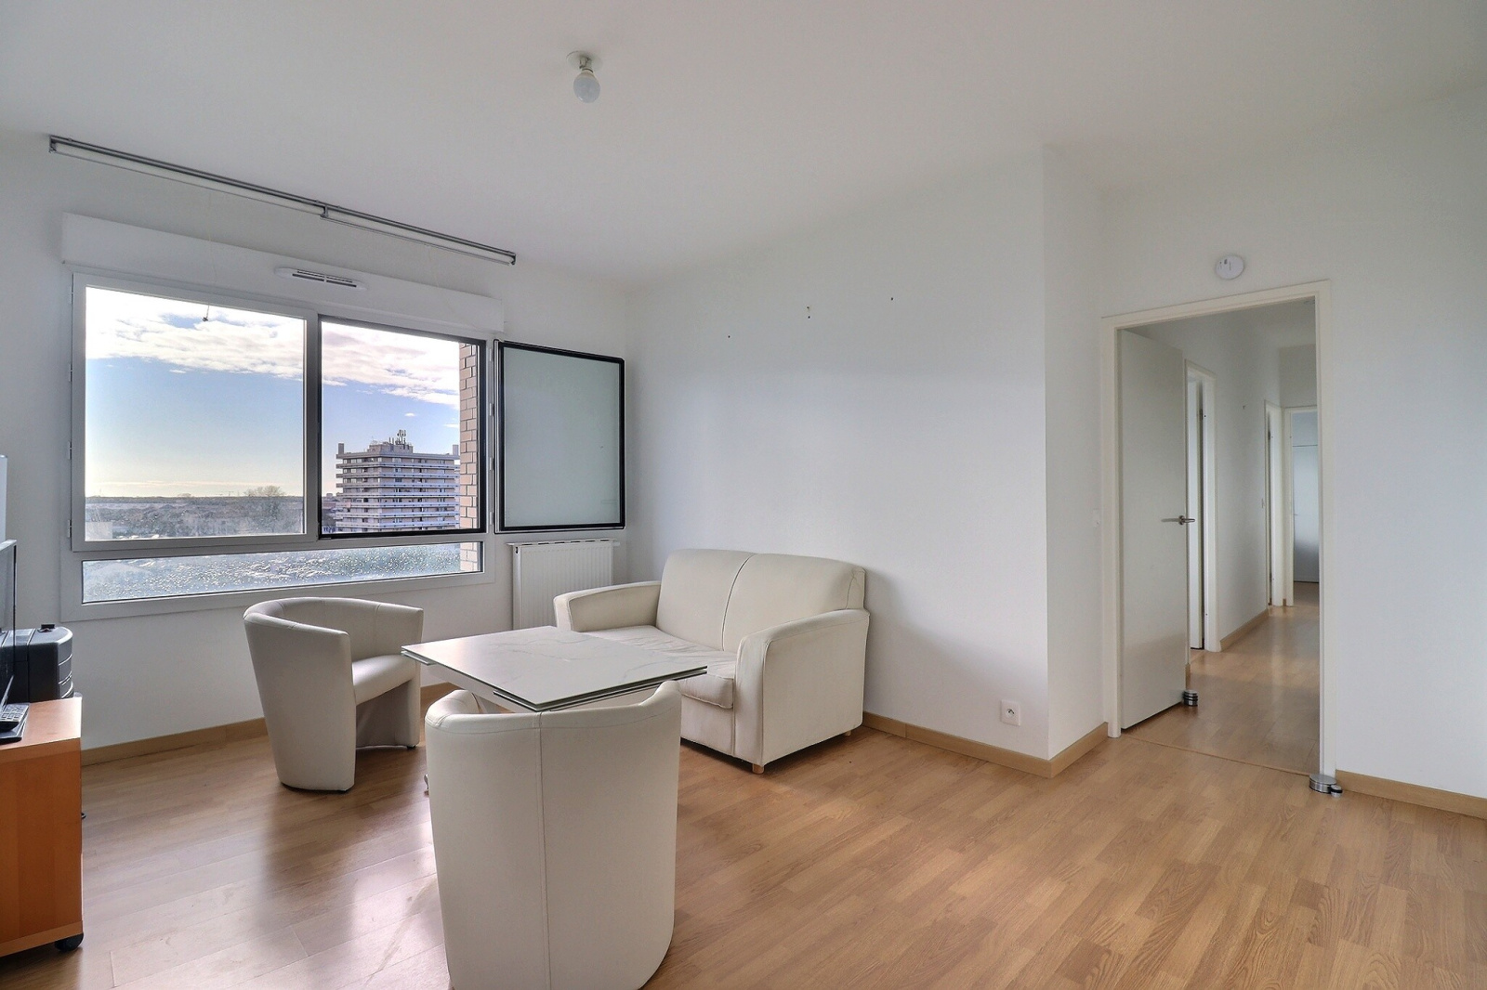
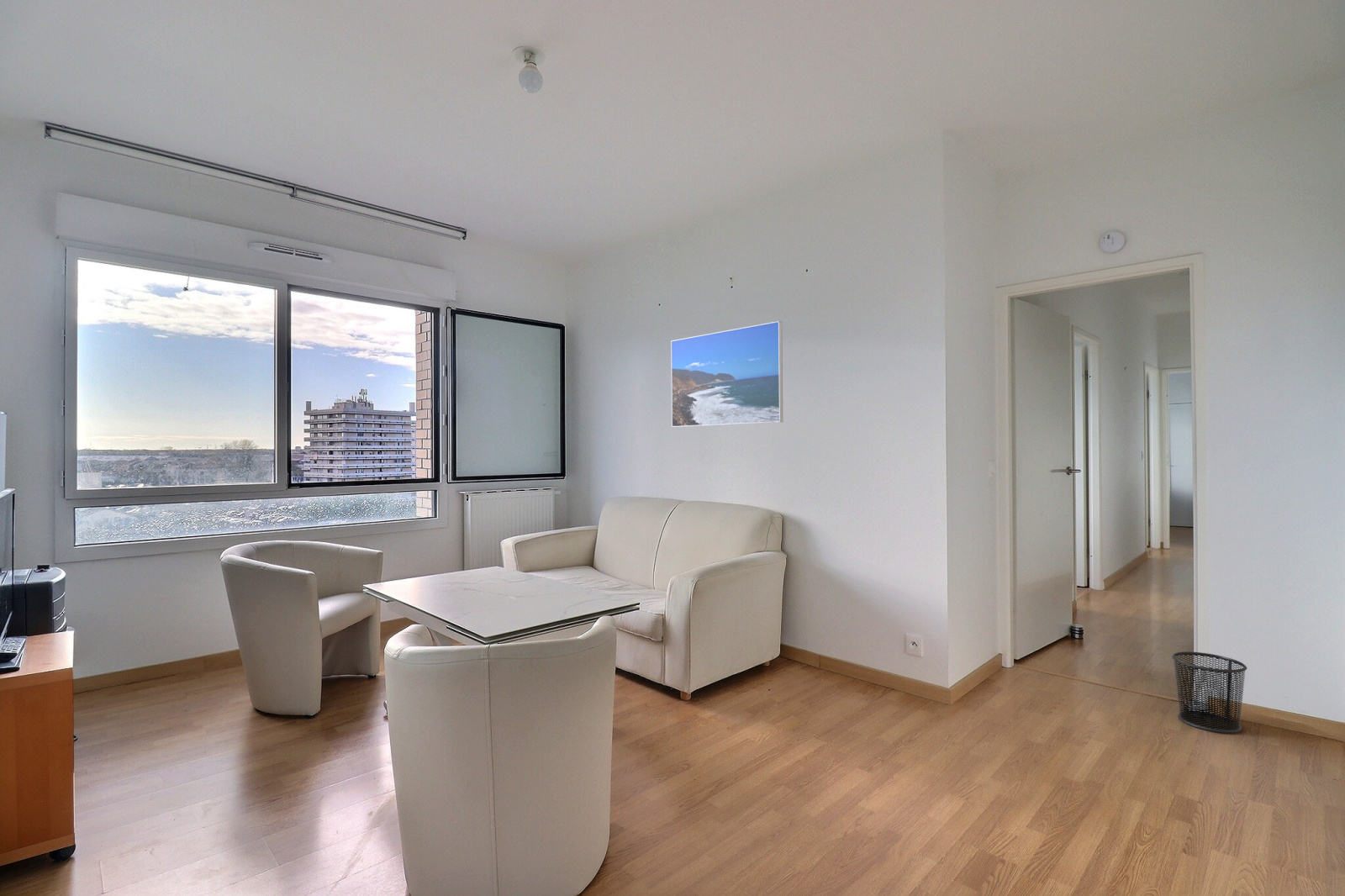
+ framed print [670,320,783,428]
+ waste bin [1171,651,1247,734]
